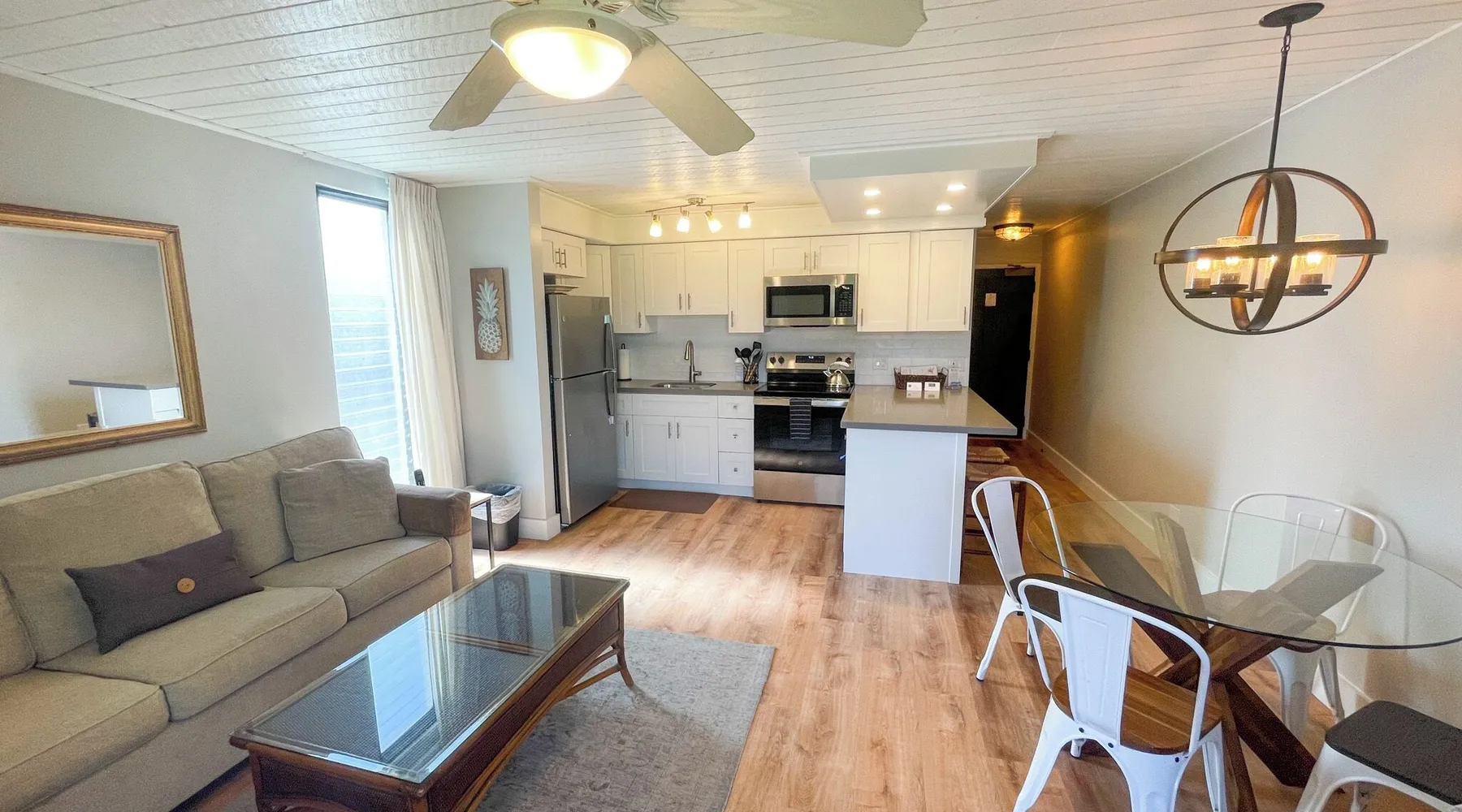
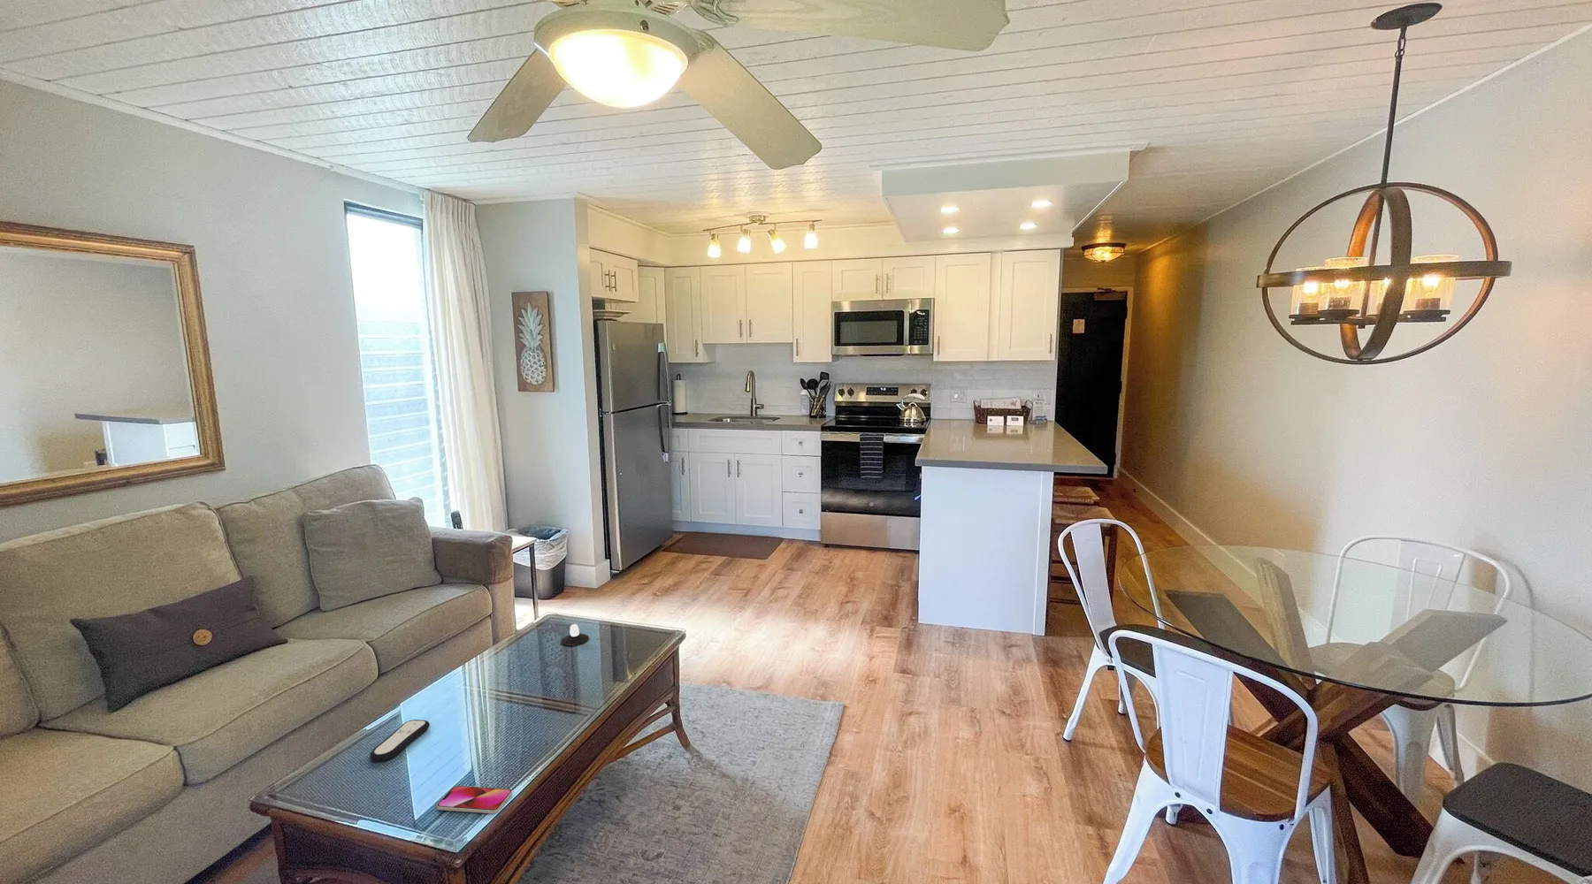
+ candle [560,623,590,647]
+ smartphone [436,785,513,814]
+ remote control [369,719,431,762]
